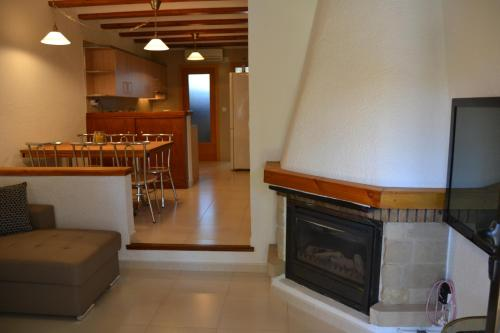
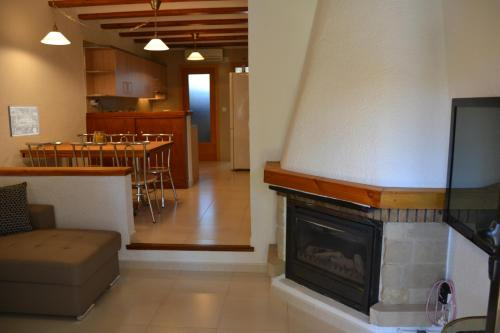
+ wall art [7,105,41,138]
